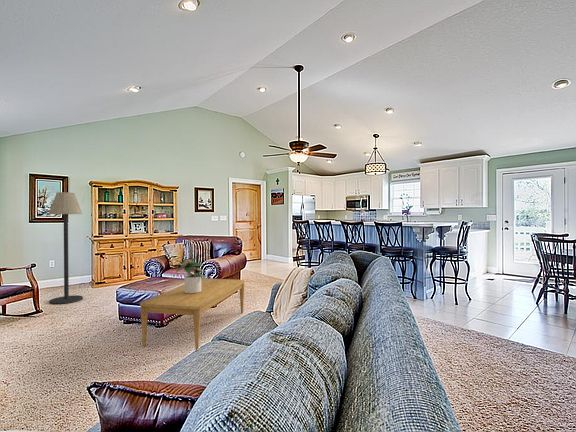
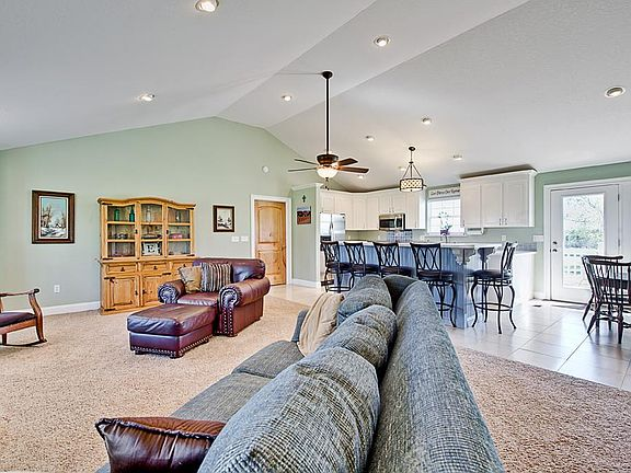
- potted plant [175,257,206,294]
- floor lamp [47,191,84,305]
- coffee table [139,277,246,351]
